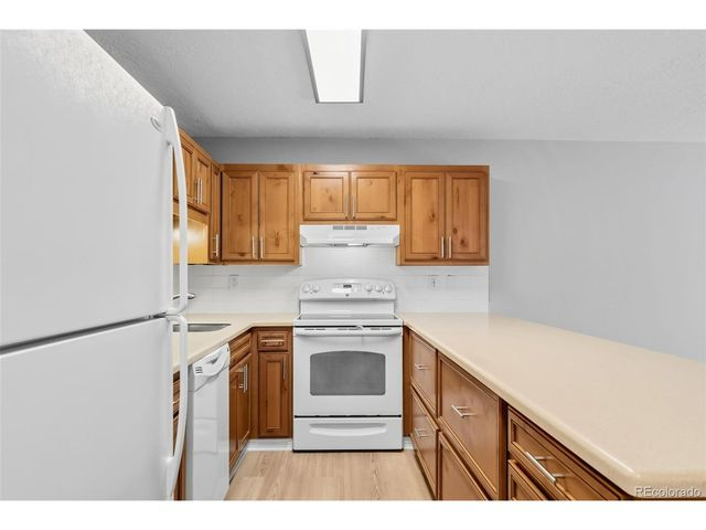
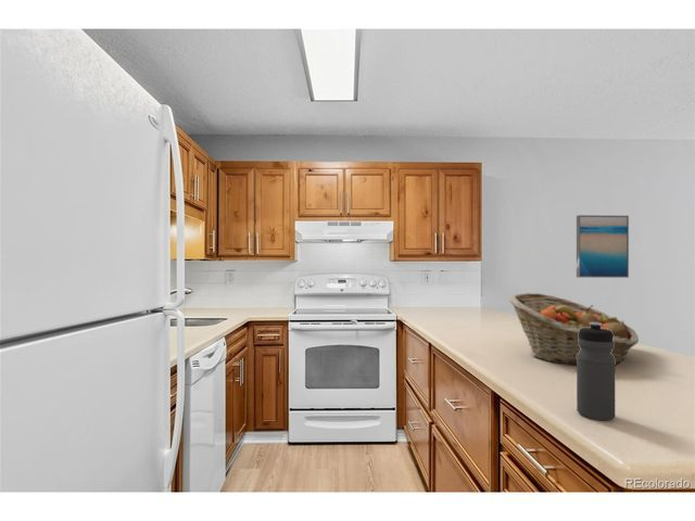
+ wall art [576,214,630,279]
+ water bottle [576,322,616,421]
+ fruit basket [508,292,640,366]
